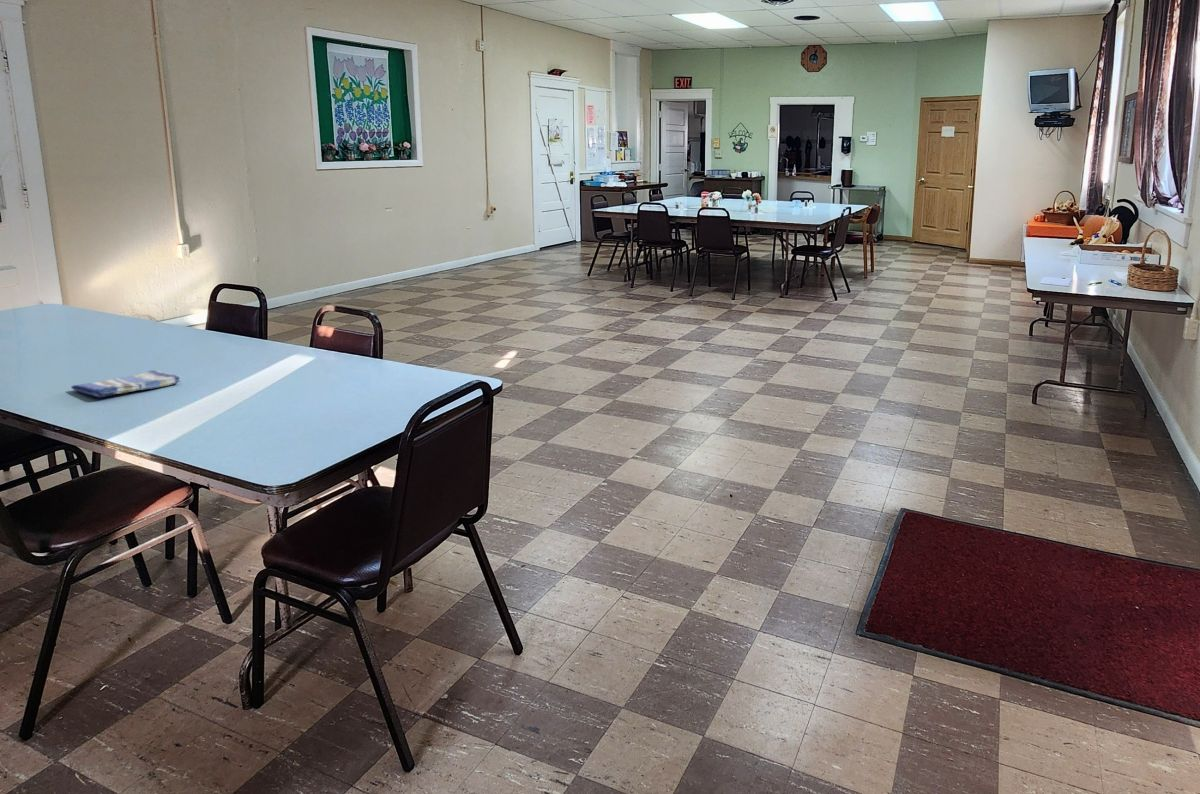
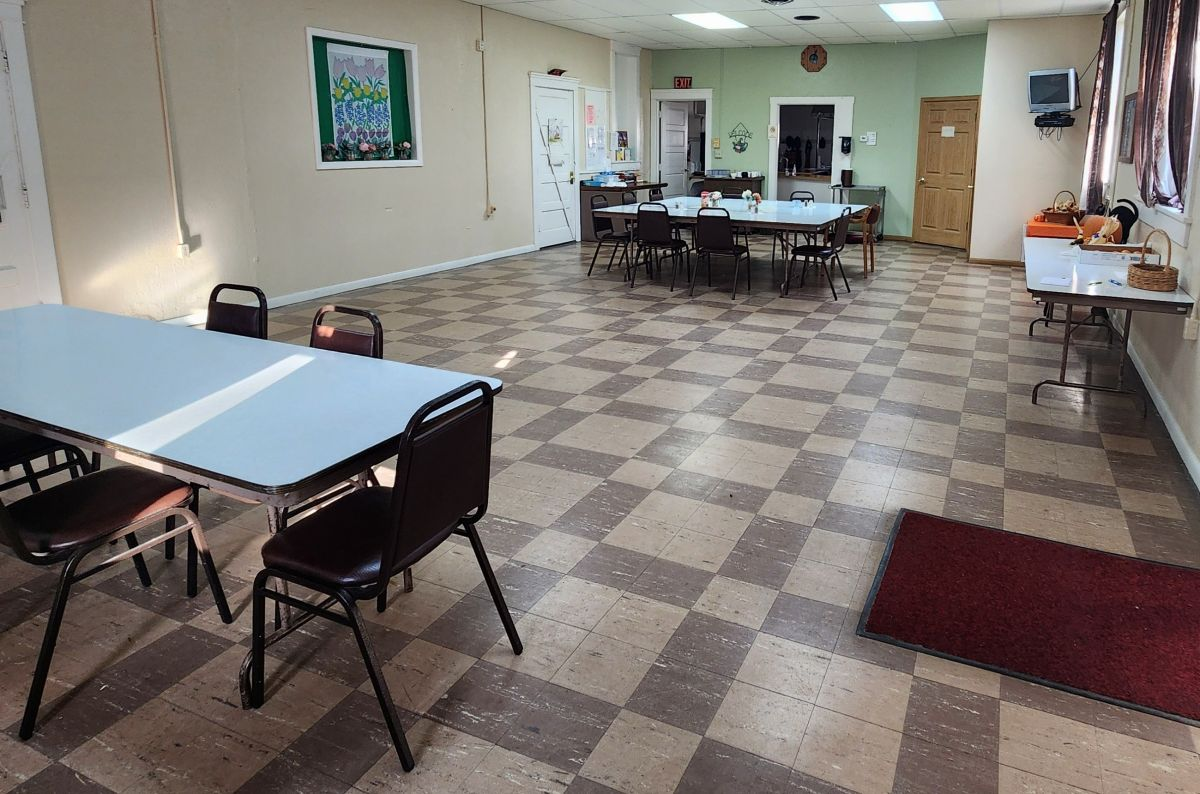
- dish towel [70,369,182,398]
